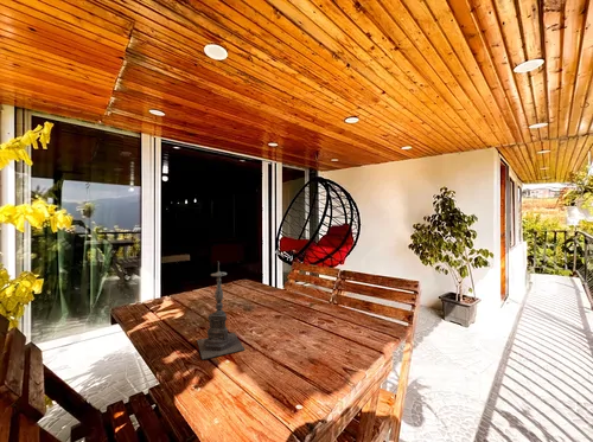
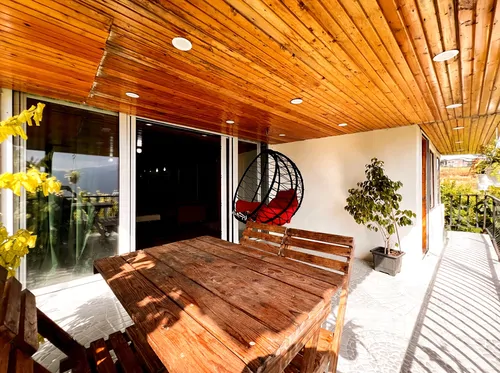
- candle holder [196,261,246,360]
